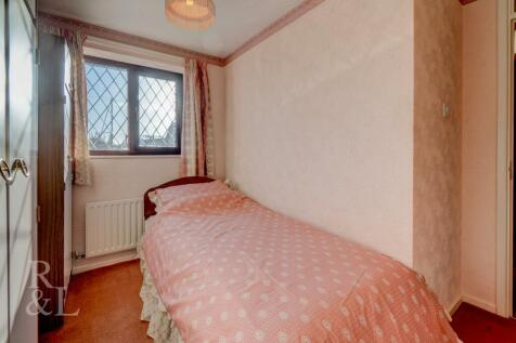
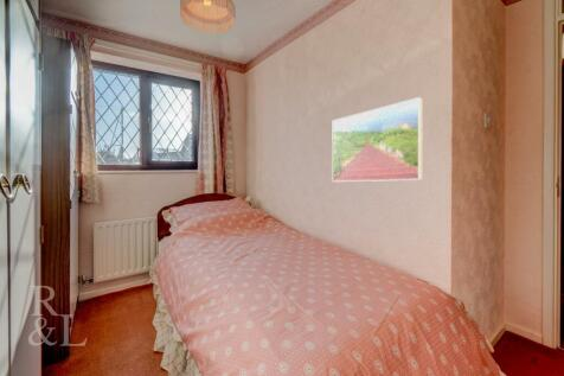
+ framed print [331,96,423,183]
